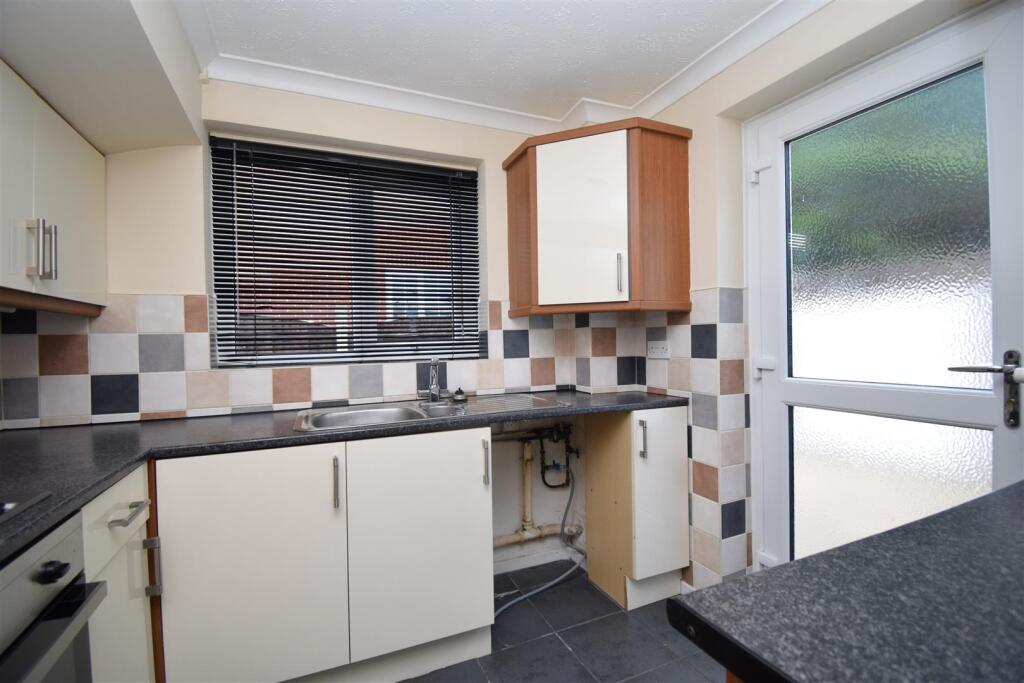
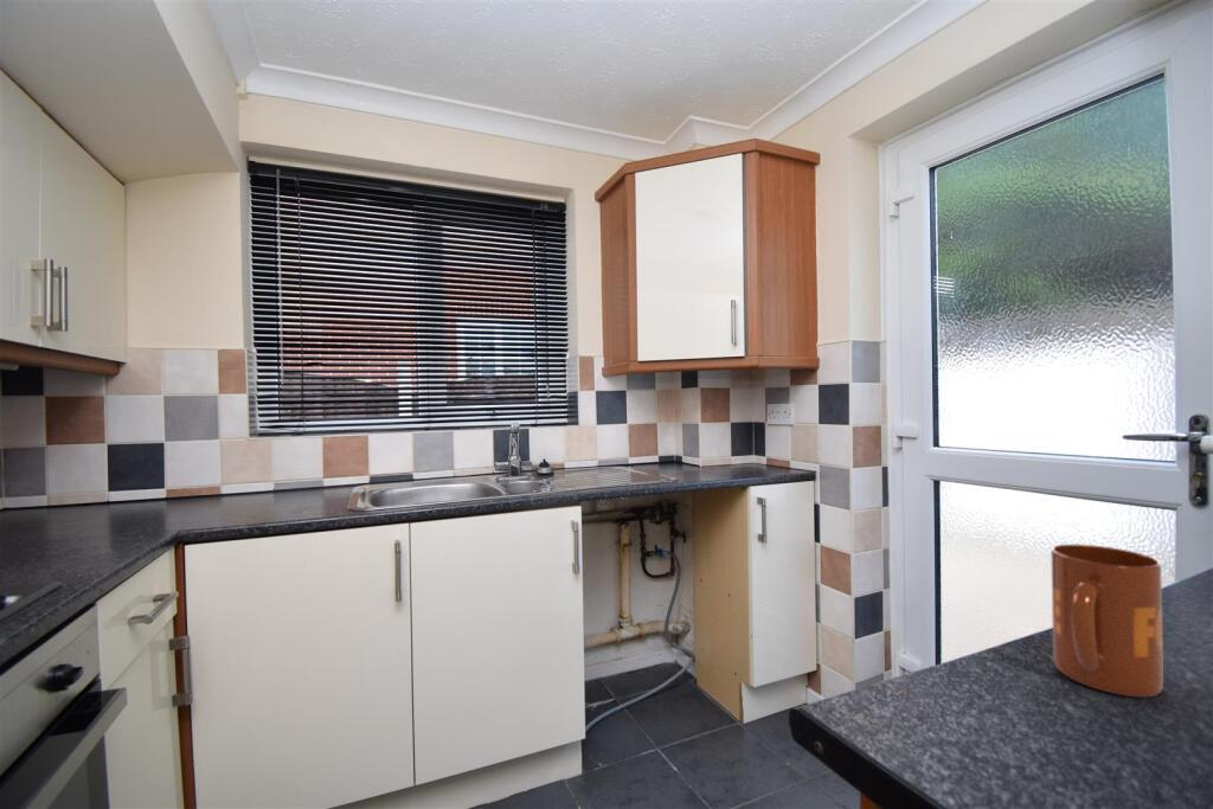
+ mug [1050,544,1164,699]
